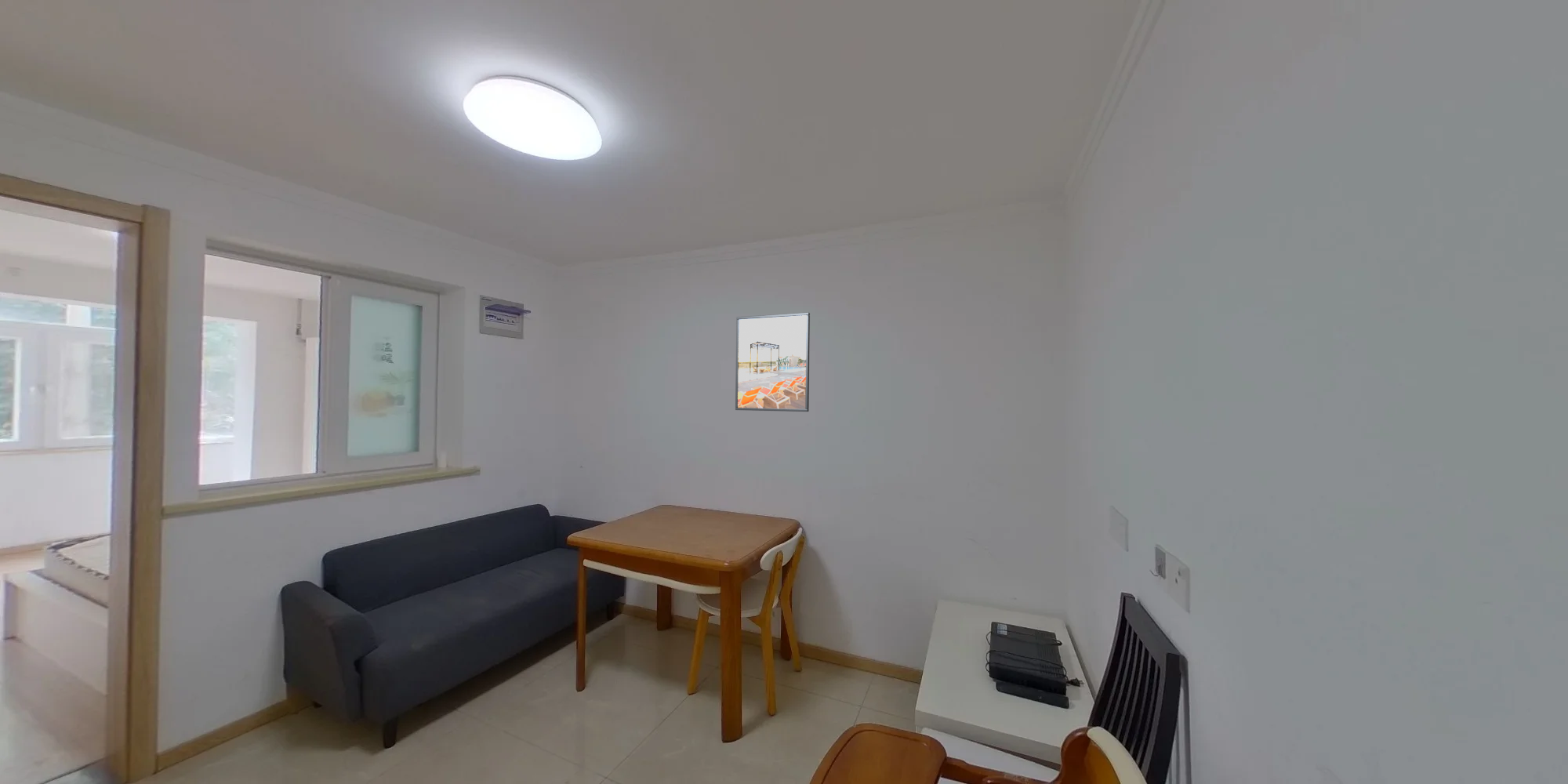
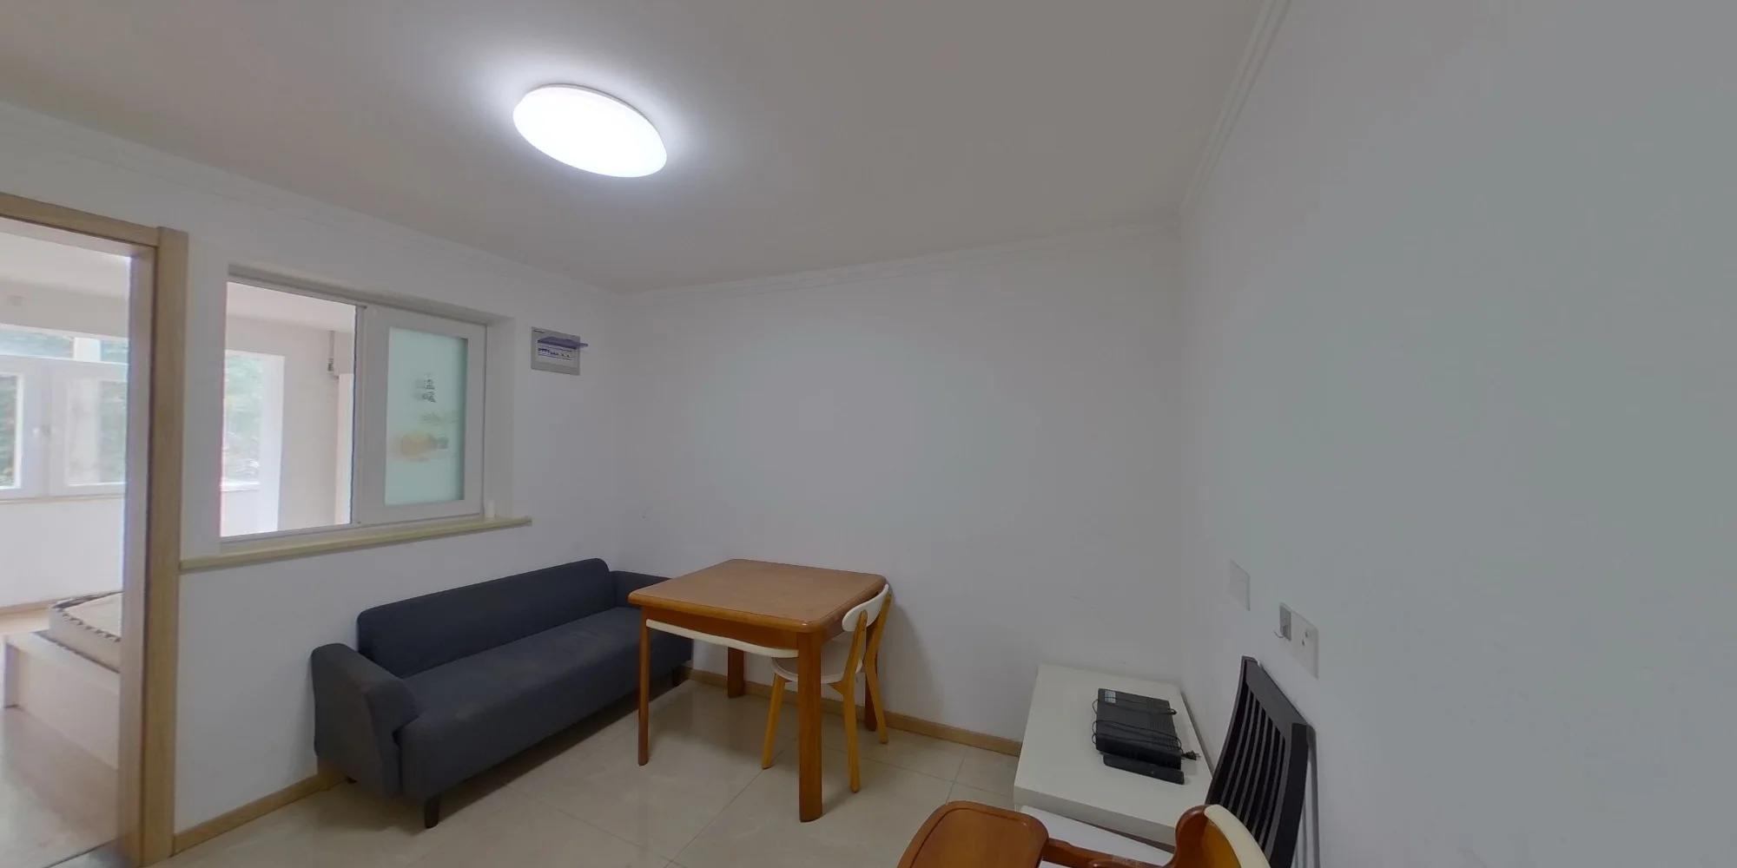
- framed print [735,312,811,412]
